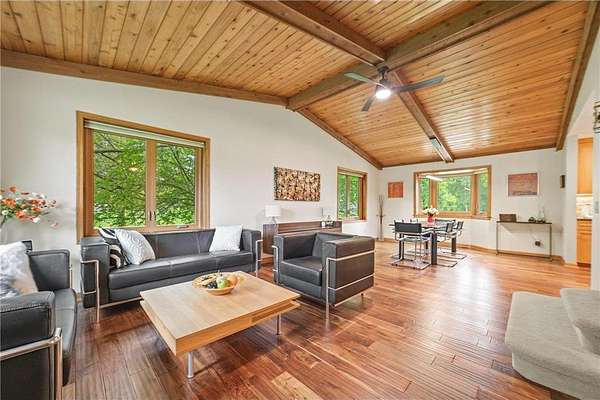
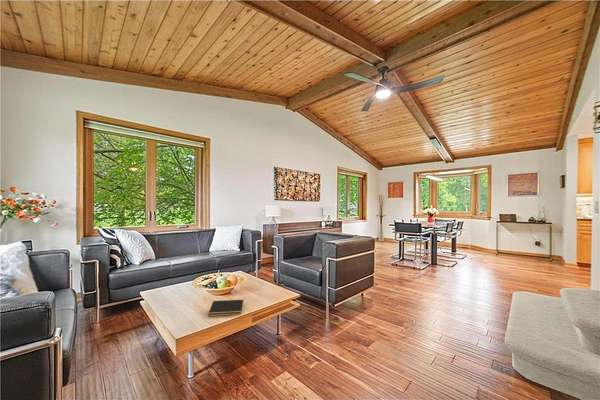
+ notepad [207,299,244,317]
